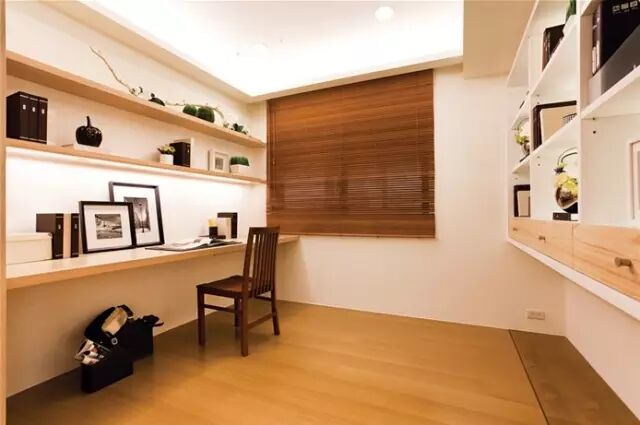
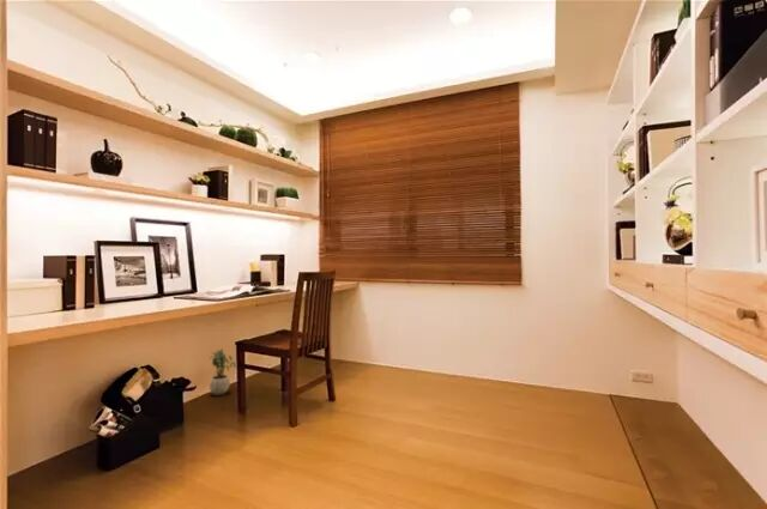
+ potted plant [209,347,237,396]
